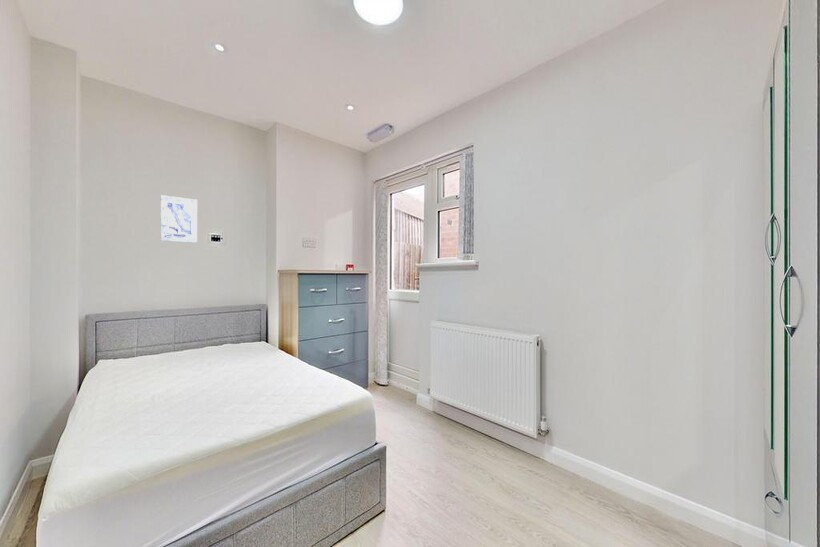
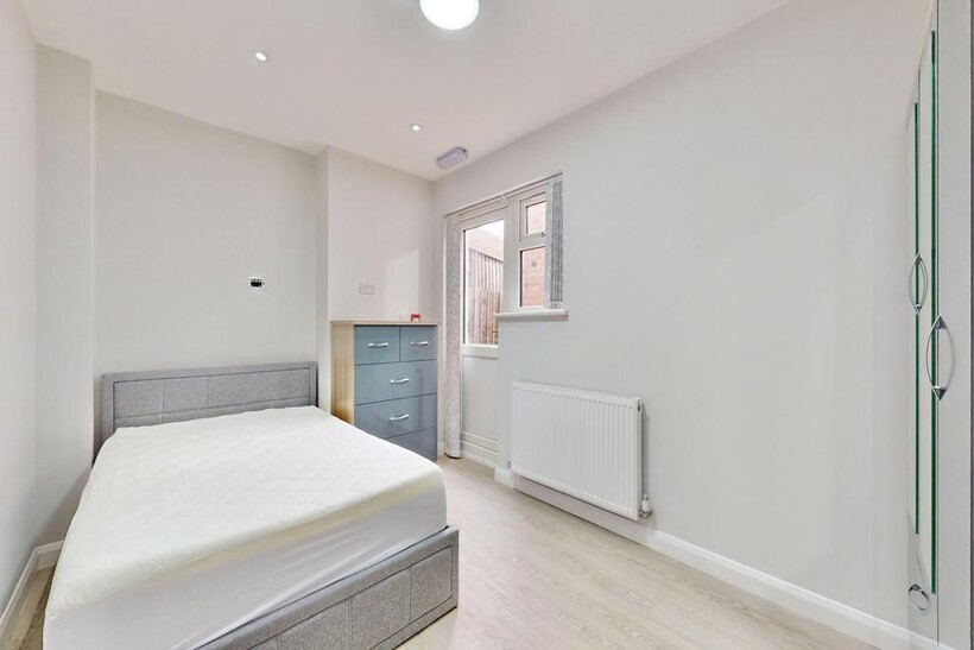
- wall art [160,194,198,244]
